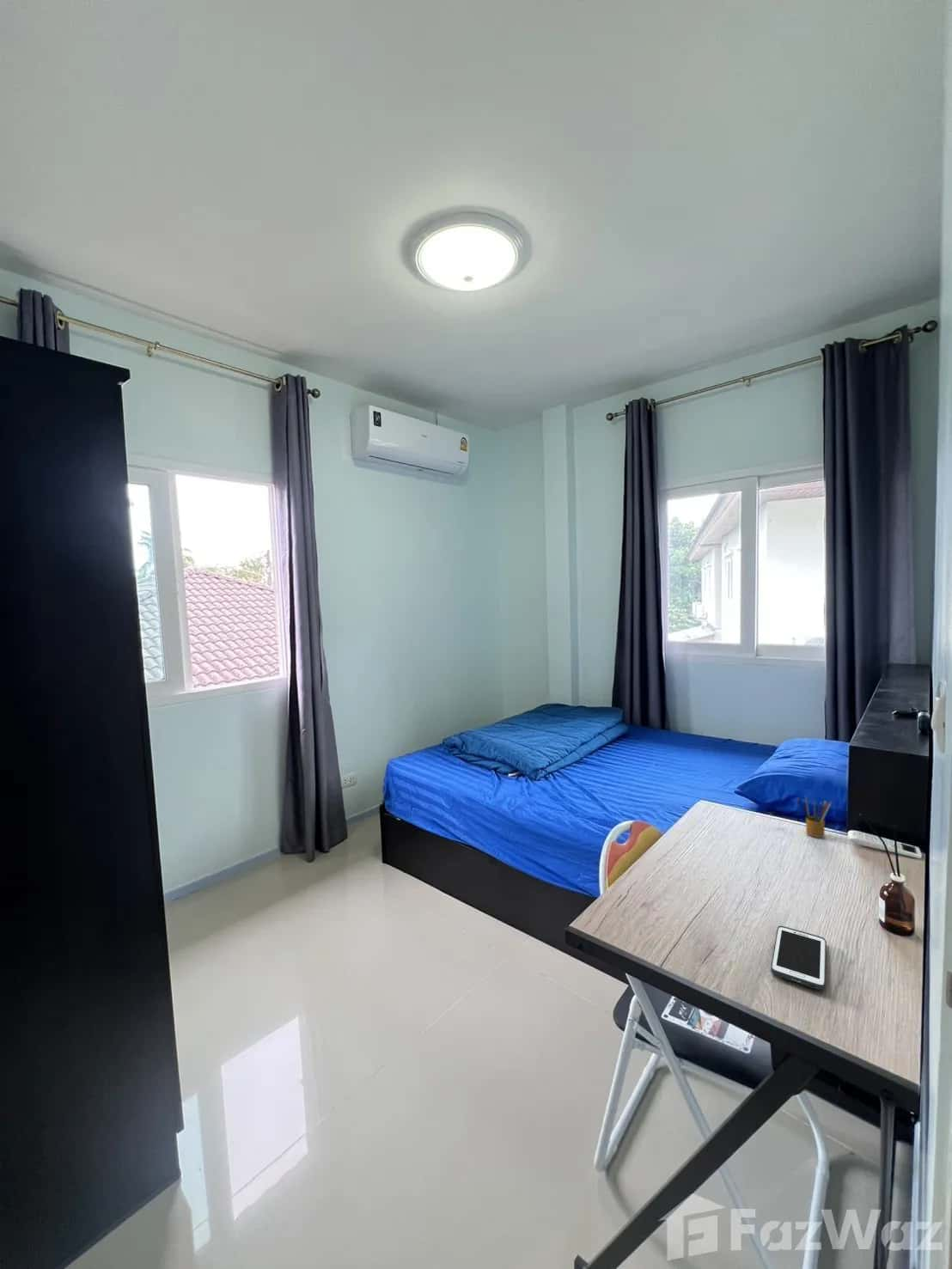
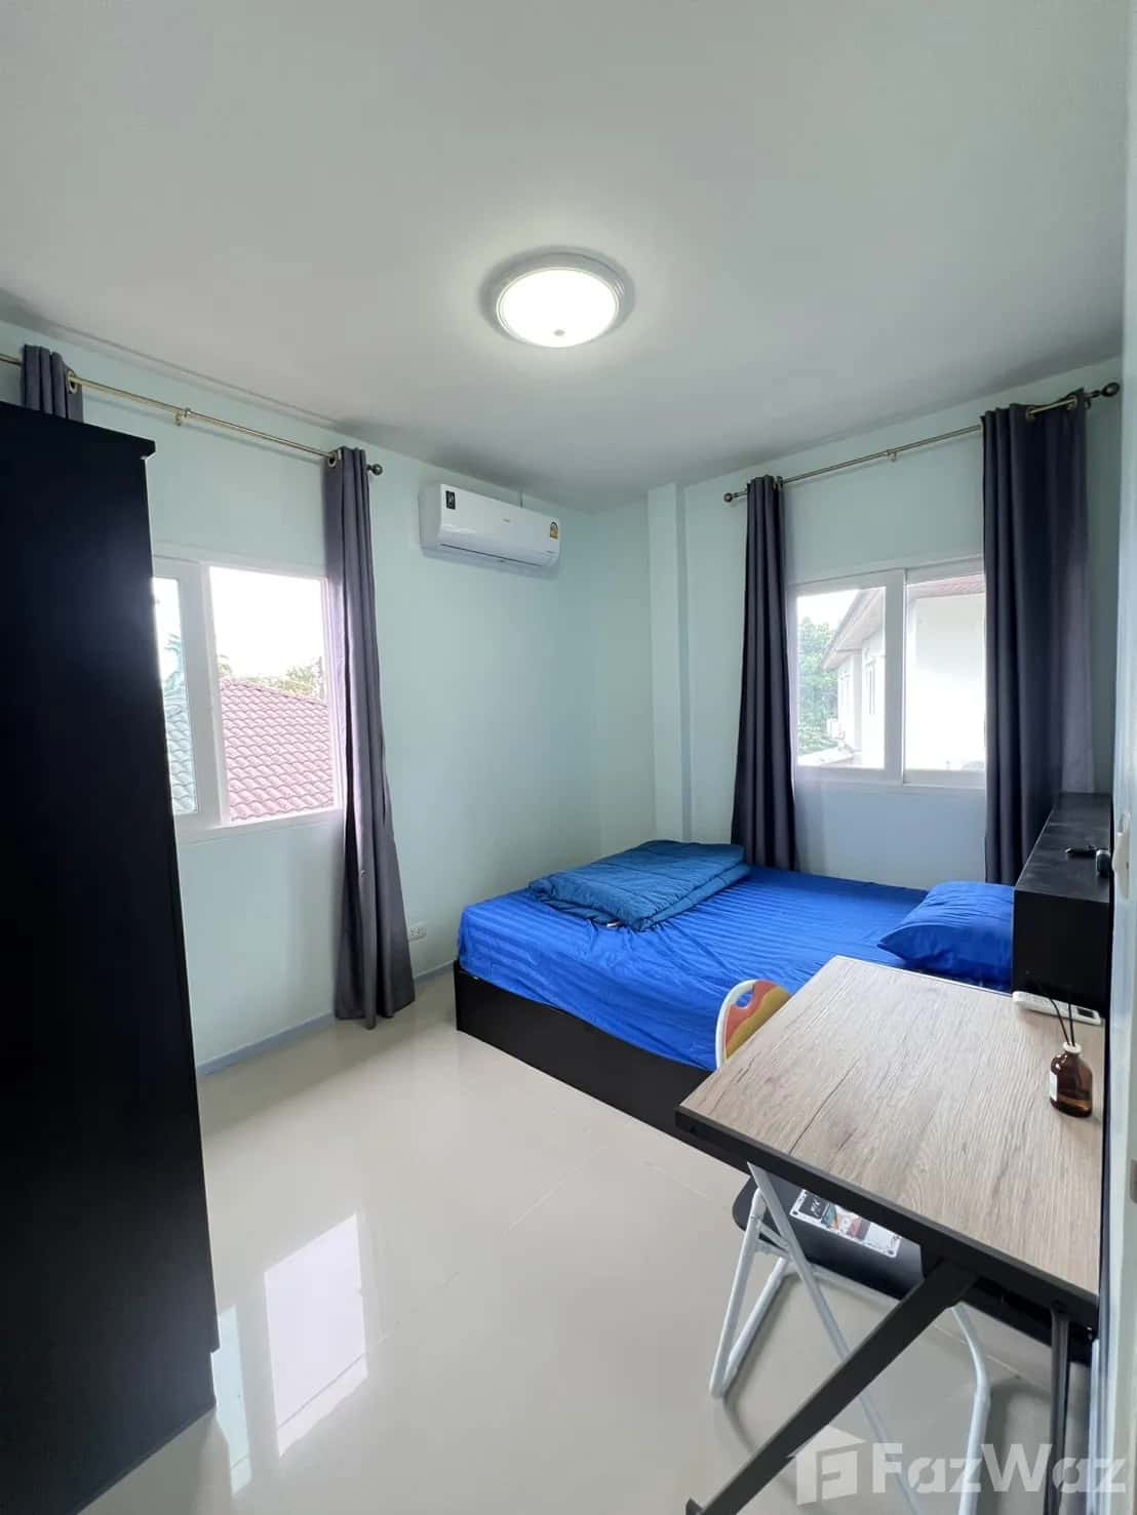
- pencil box [796,796,833,839]
- cell phone [770,925,827,991]
